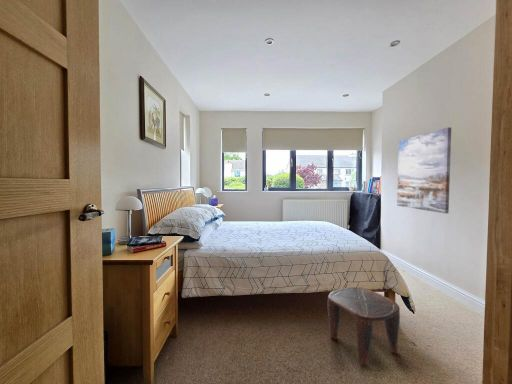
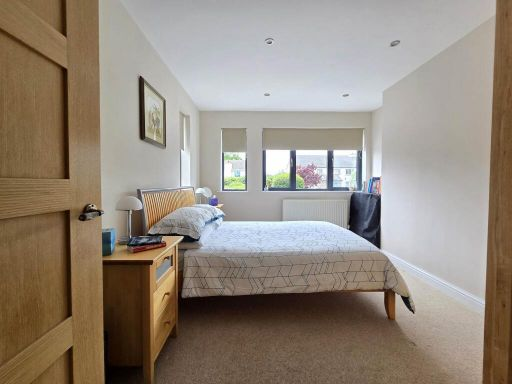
- stool [326,286,401,366]
- wall art [396,126,452,214]
